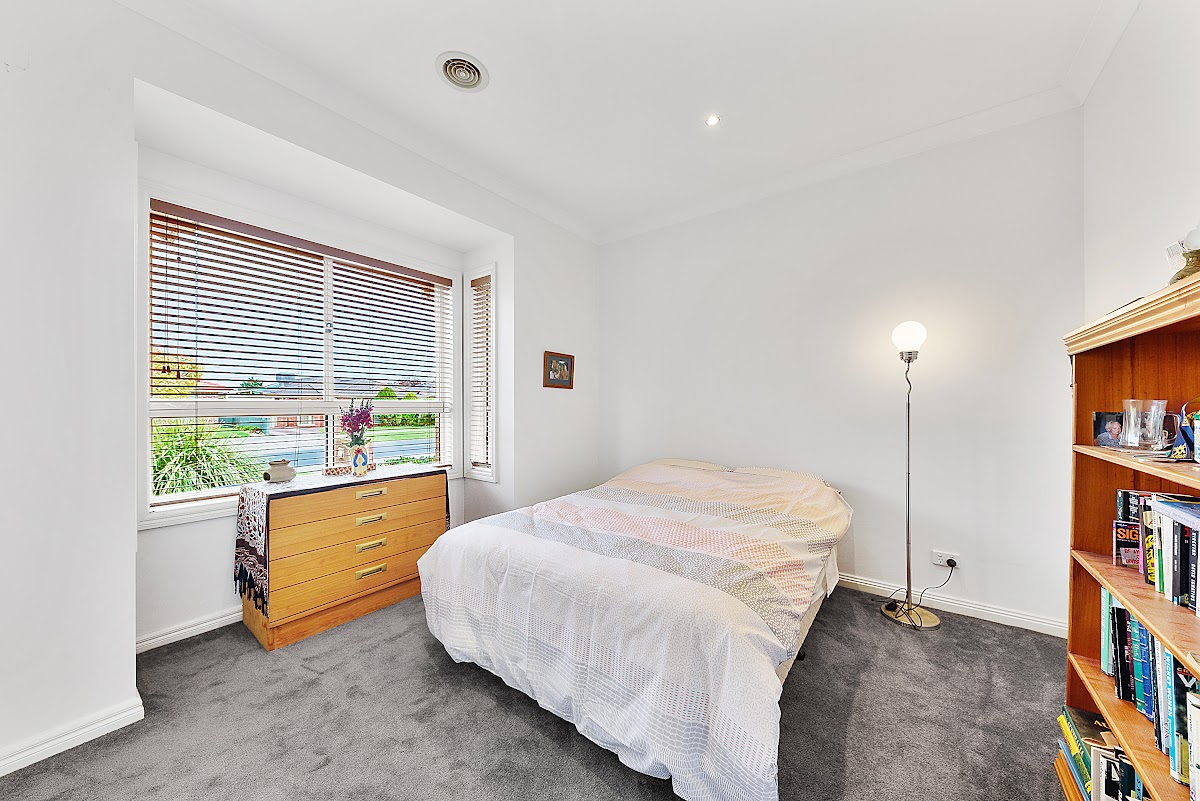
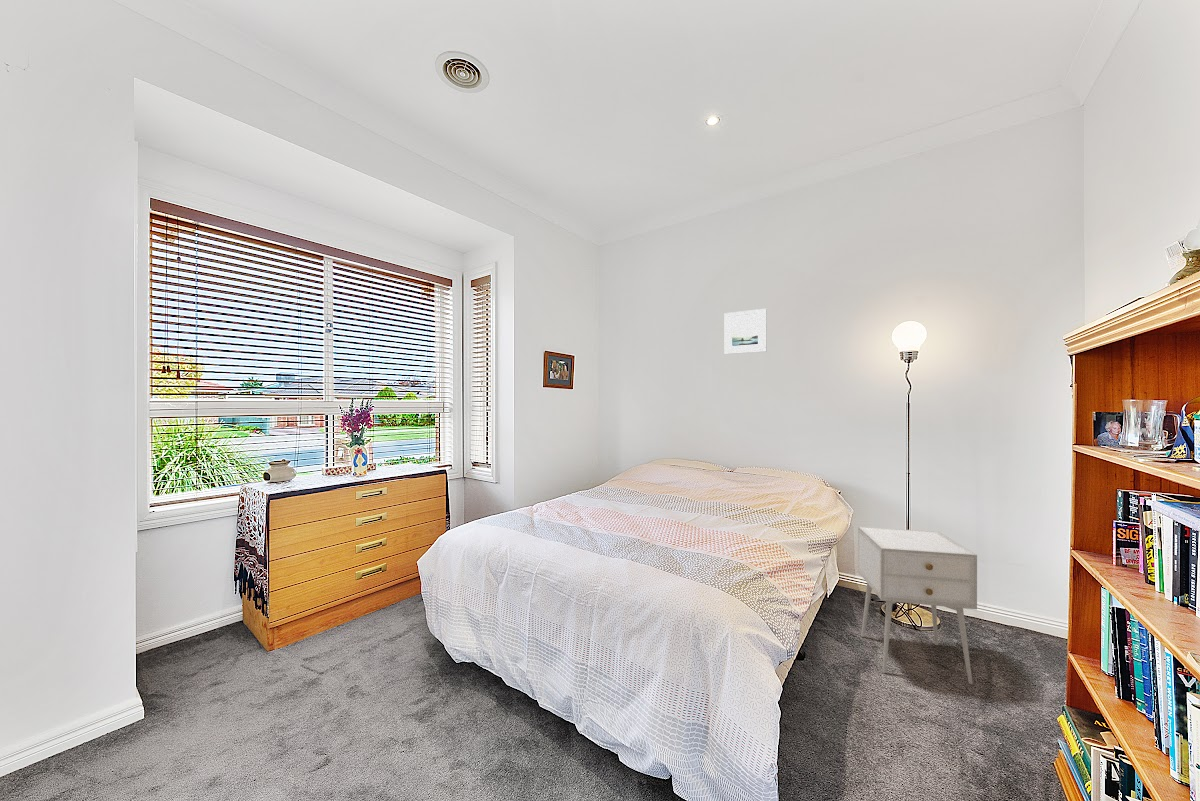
+ nightstand [857,526,978,685]
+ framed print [724,308,768,355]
